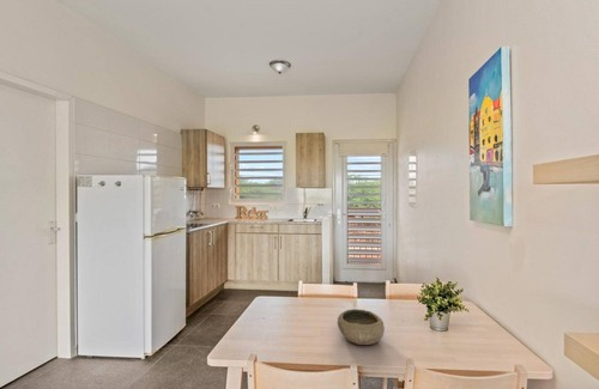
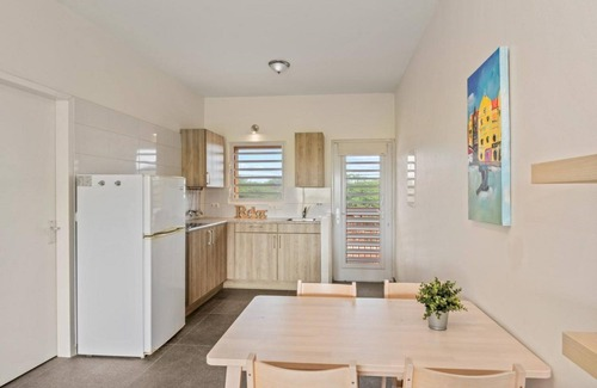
- bowl [337,308,386,346]
